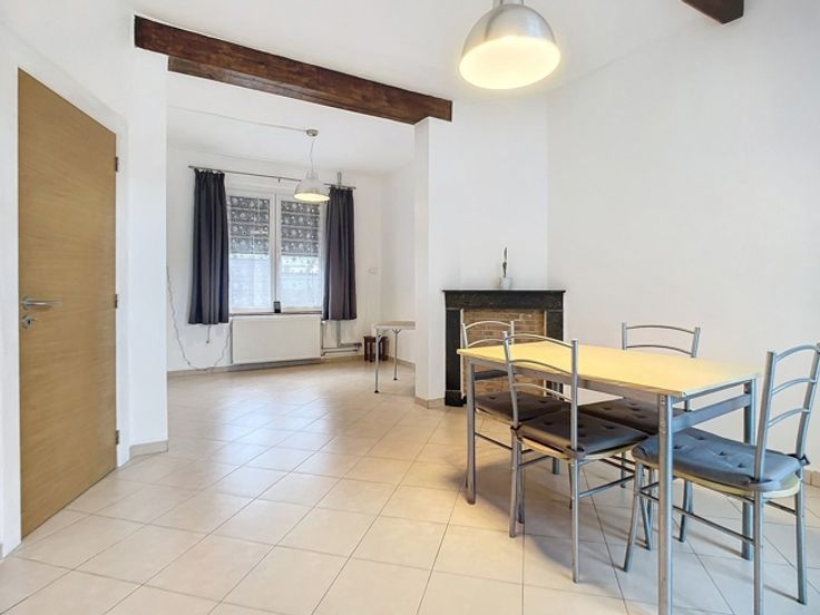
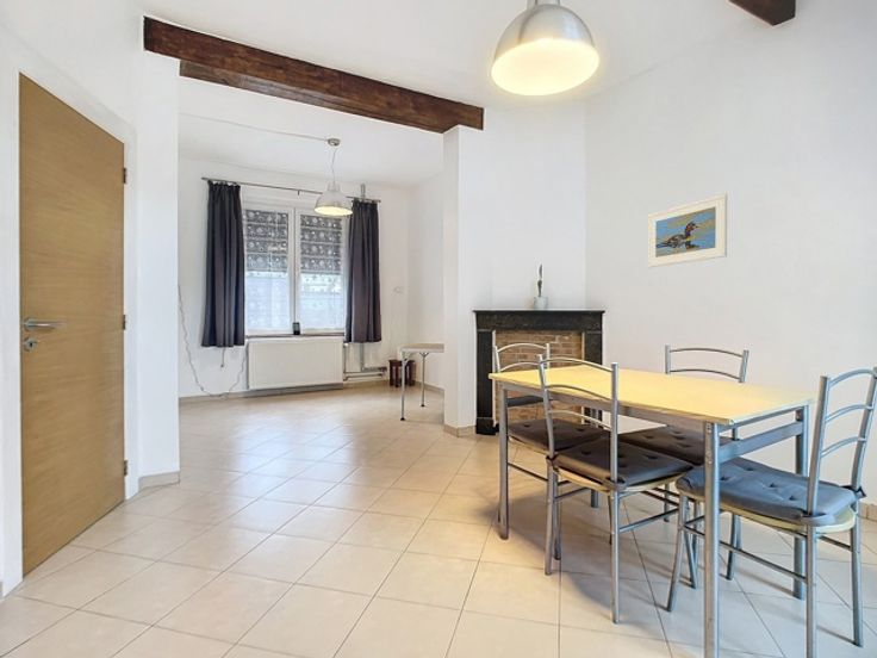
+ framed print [647,193,728,268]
